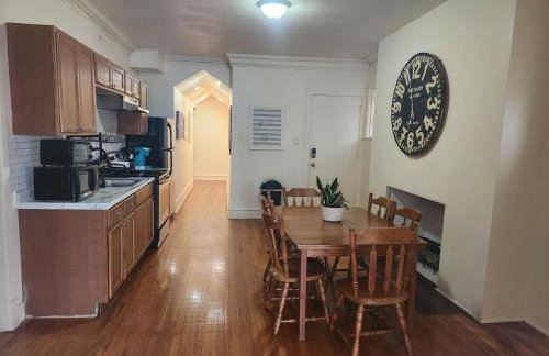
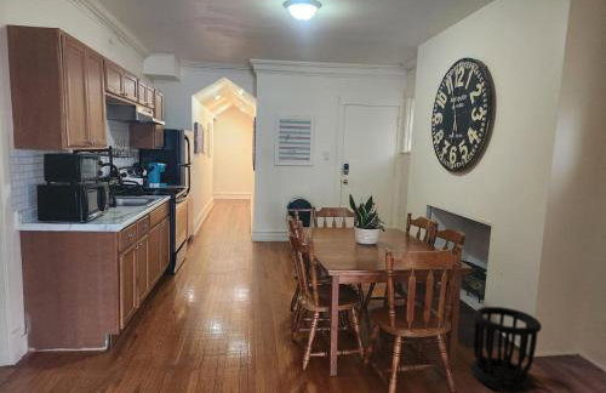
+ wastebasket [470,306,543,393]
